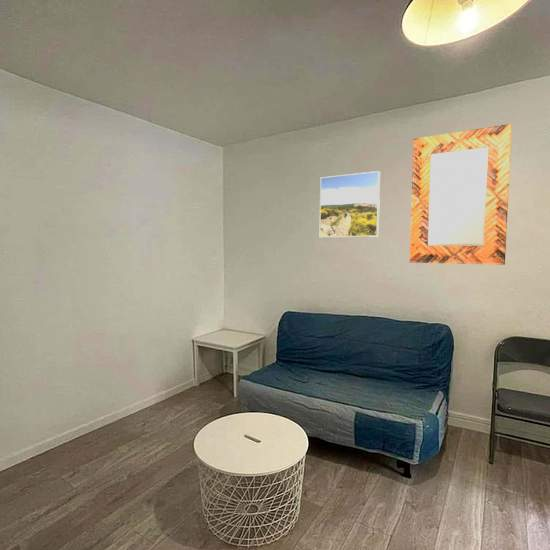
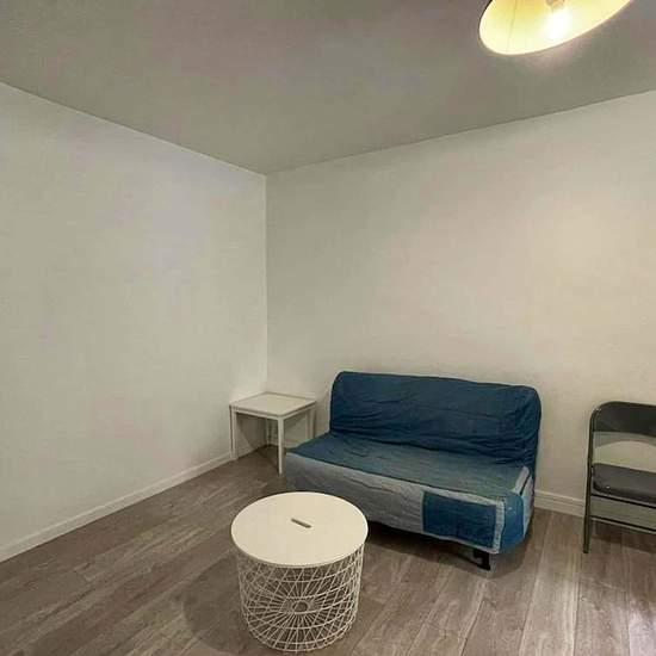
- home mirror [409,123,513,266]
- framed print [319,170,381,238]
